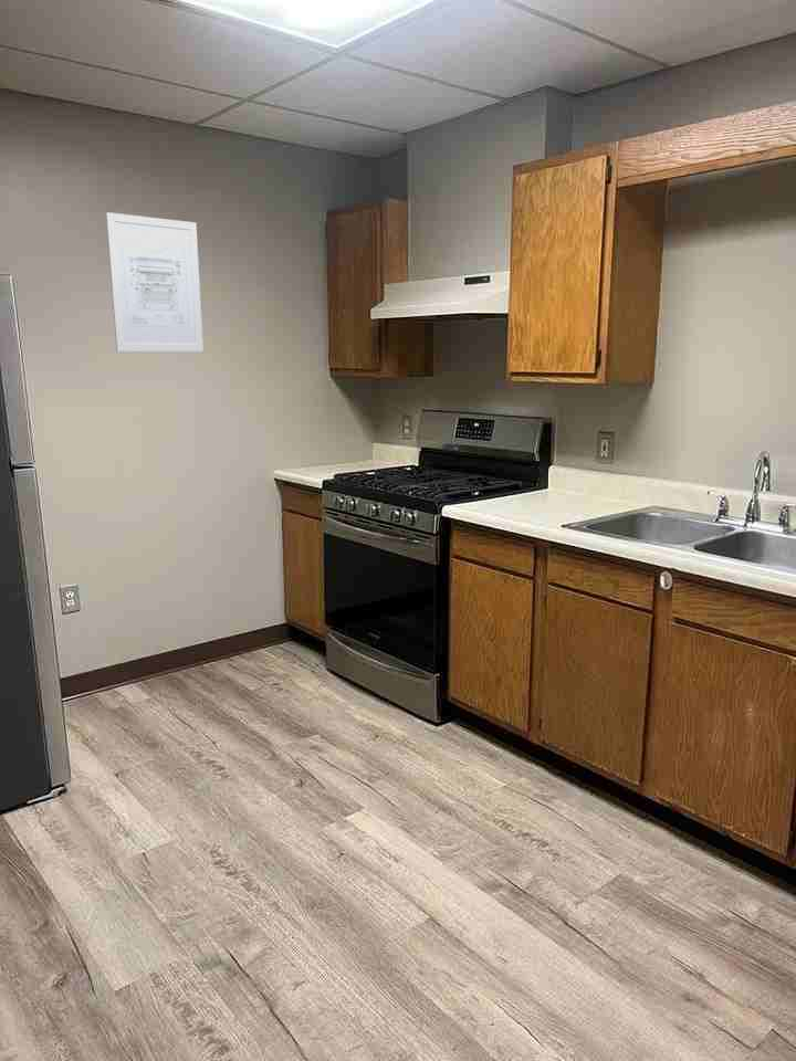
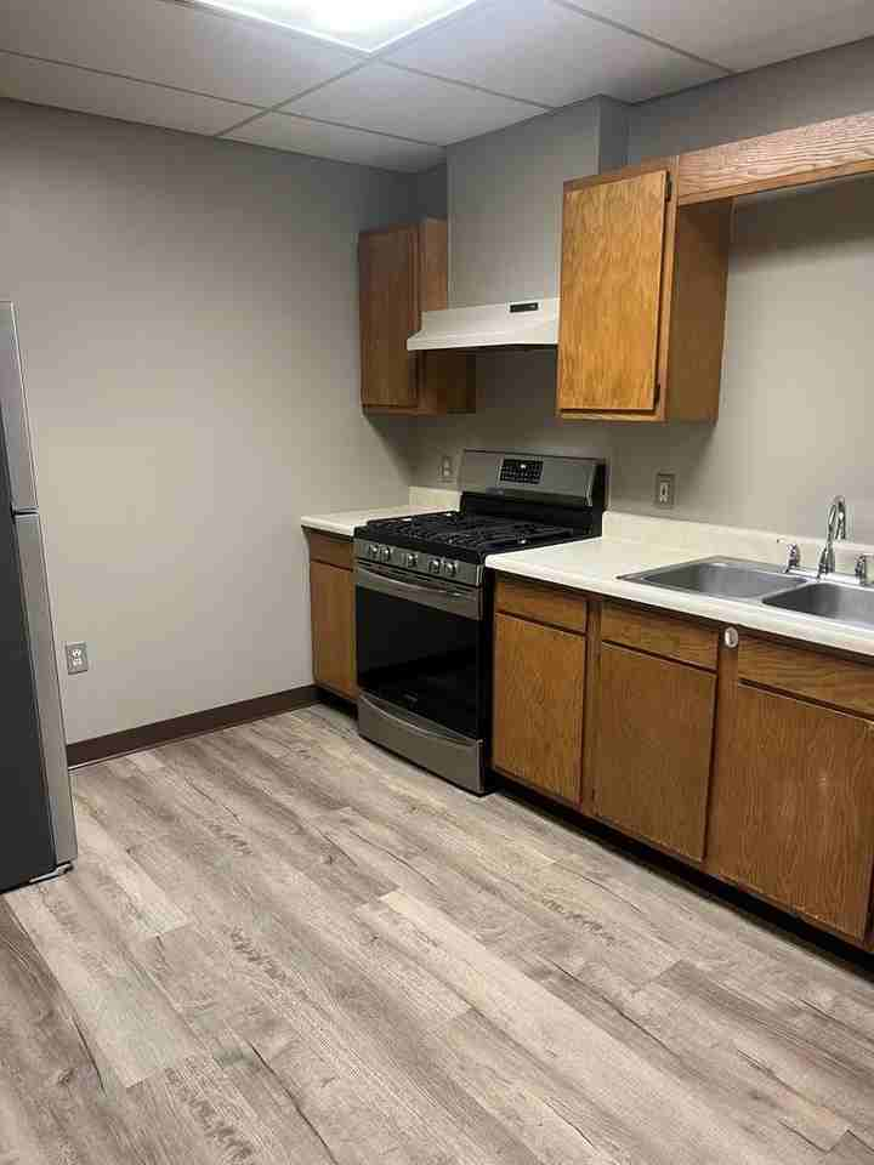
- wall art [105,211,205,353]
